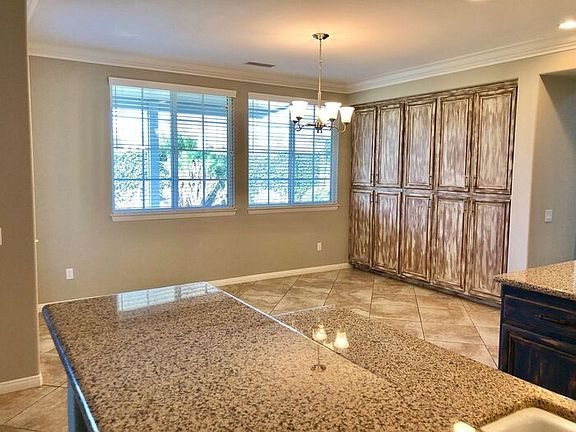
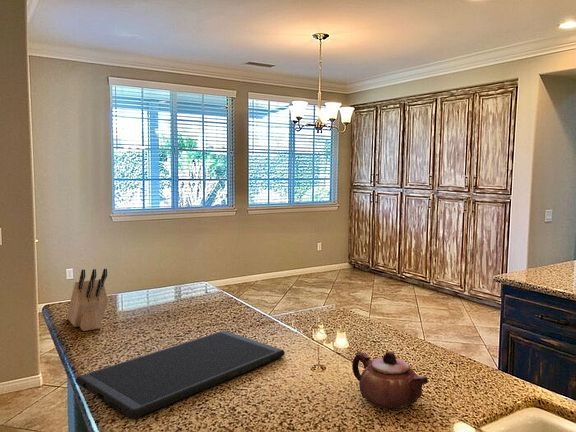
+ teapot [351,350,429,411]
+ cutting board [75,330,286,419]
+ knife block [66,268,109,332]
